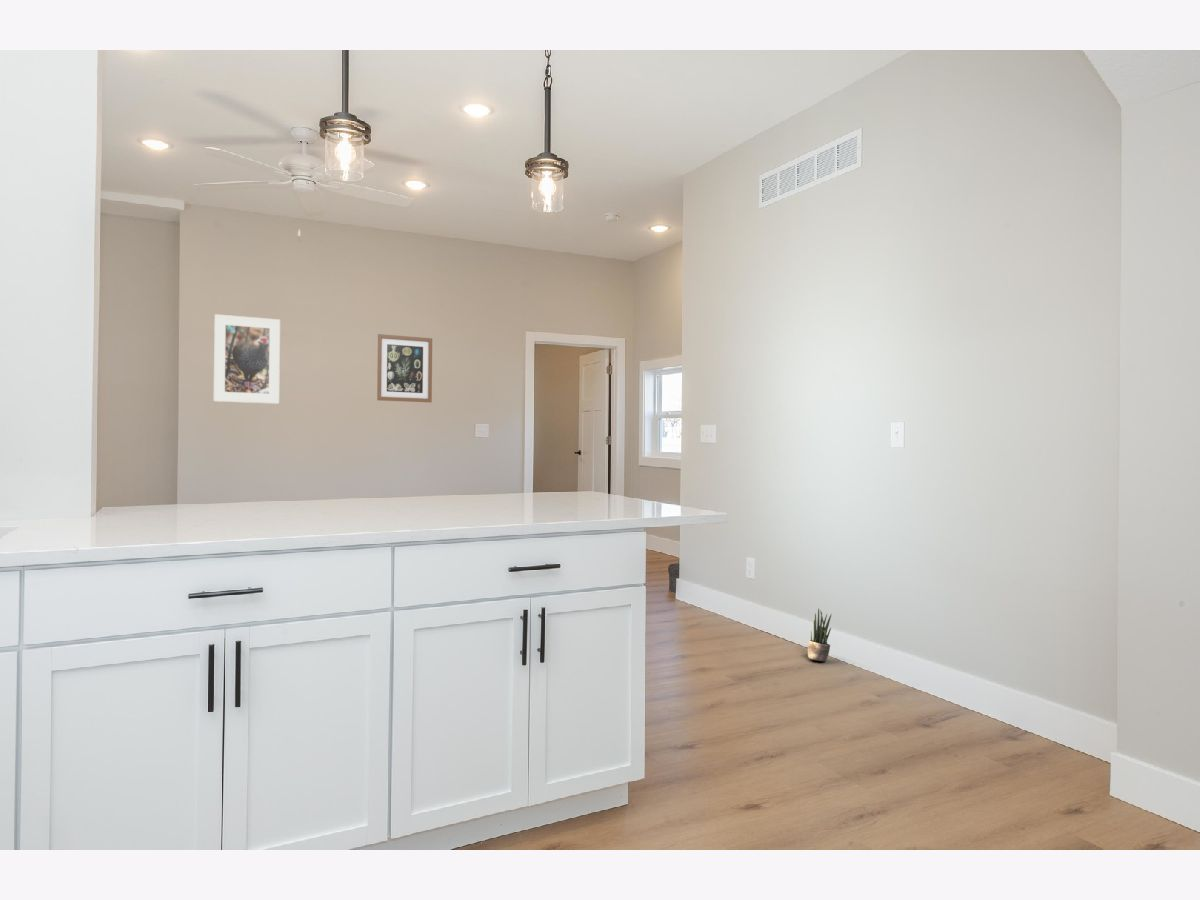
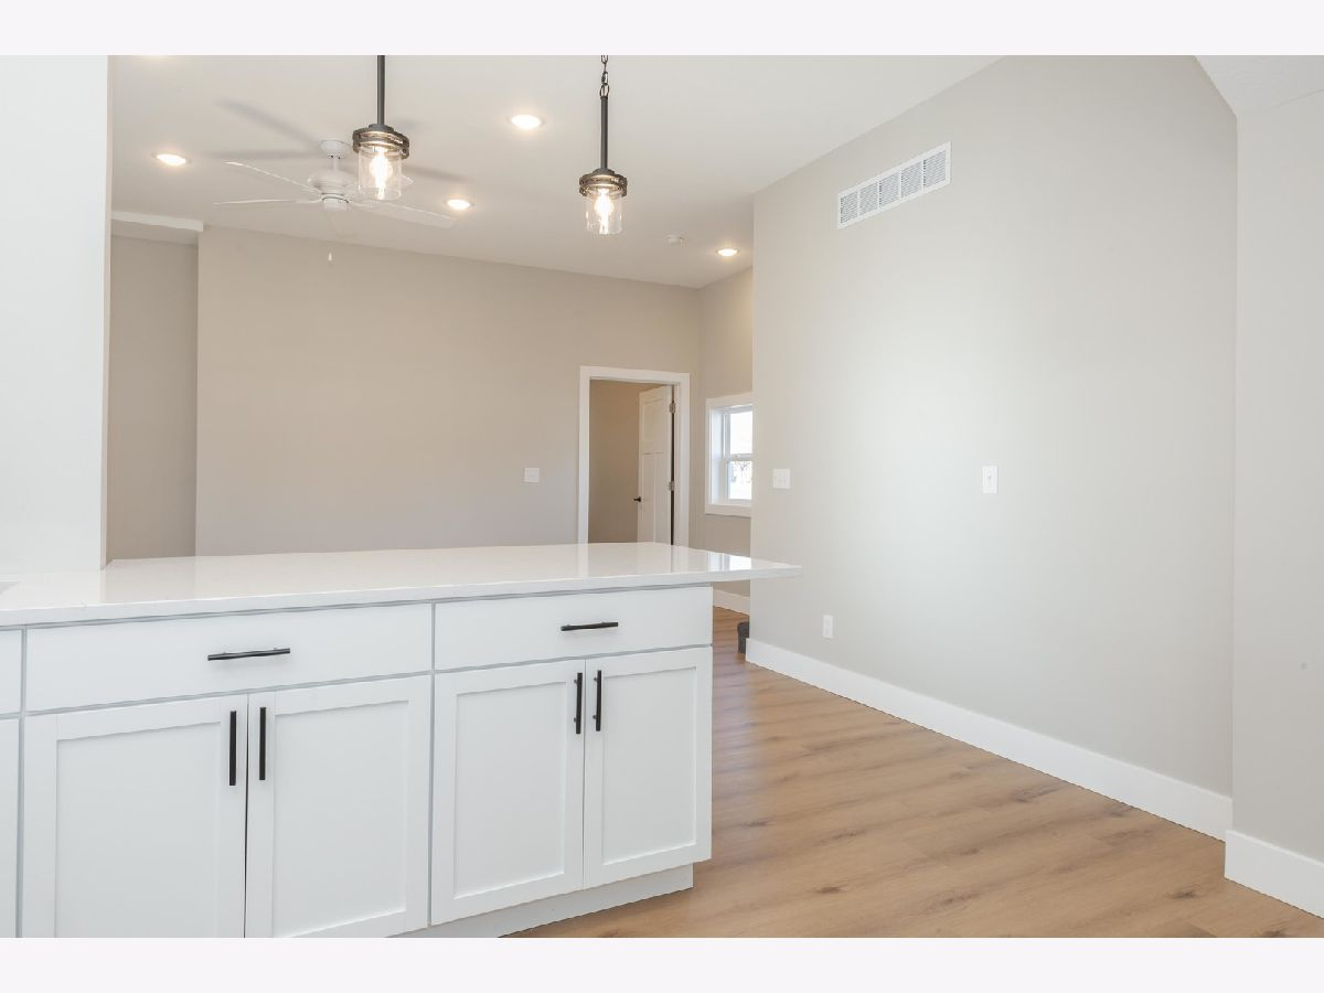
- wall art [376,333,433,404]
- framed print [213,313,281,405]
- potted plant [807,608,833,662]
